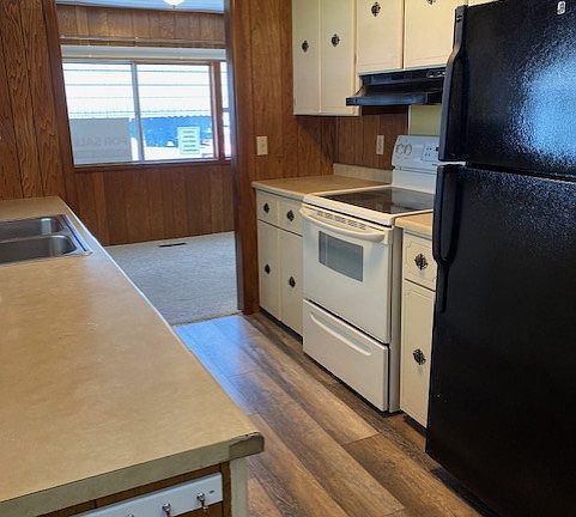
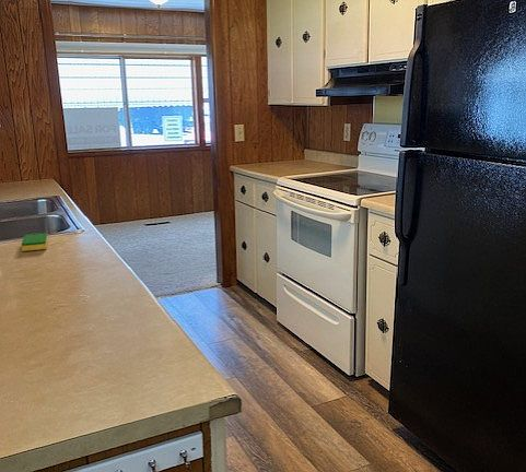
+ dish sponge [21,232,49,252]
